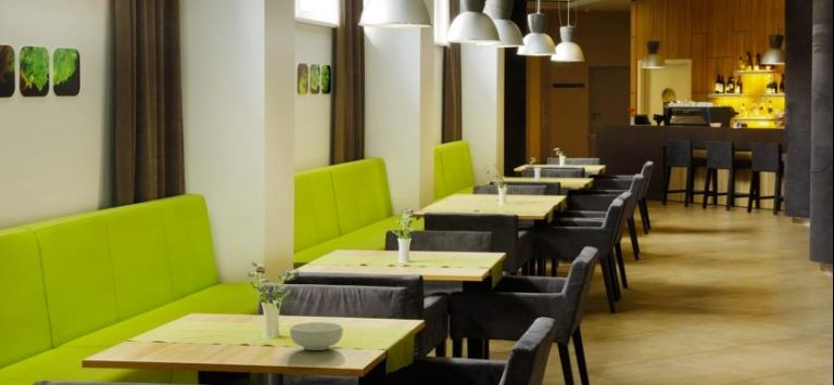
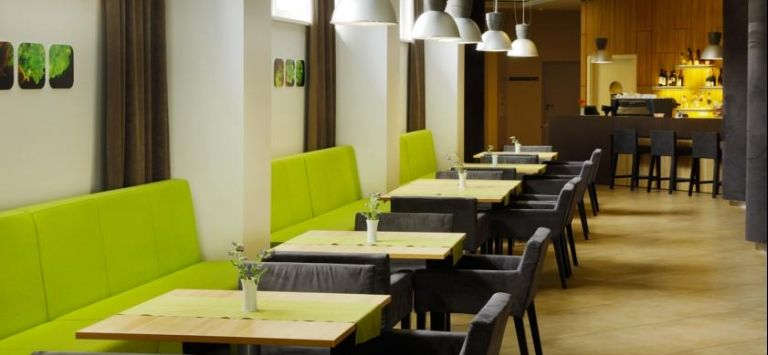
- cereal bowl [289,321,344,351]
